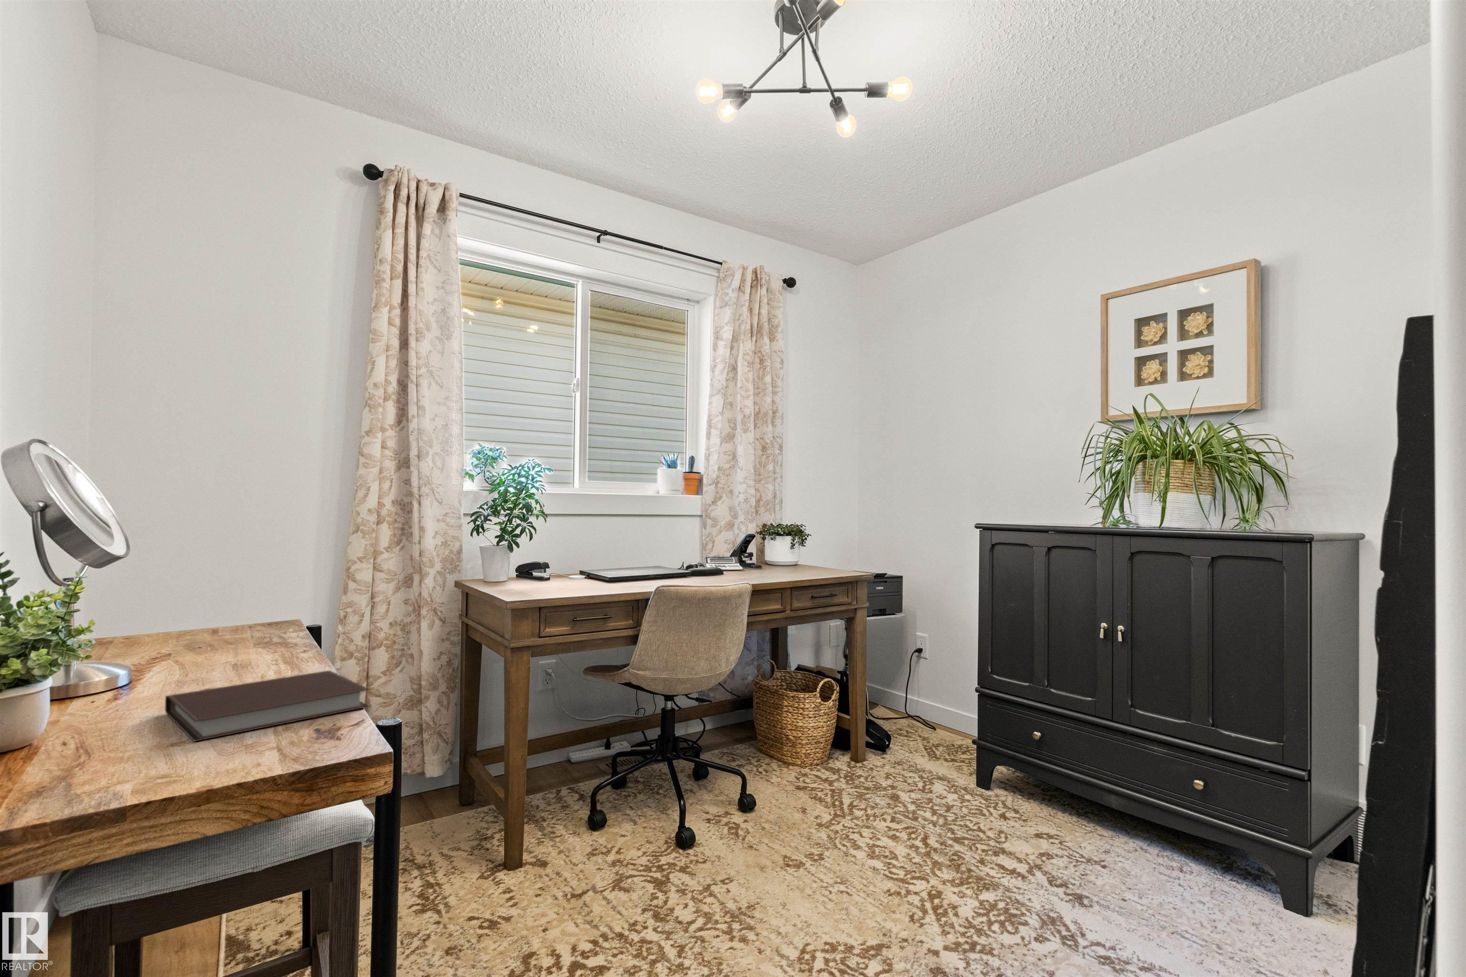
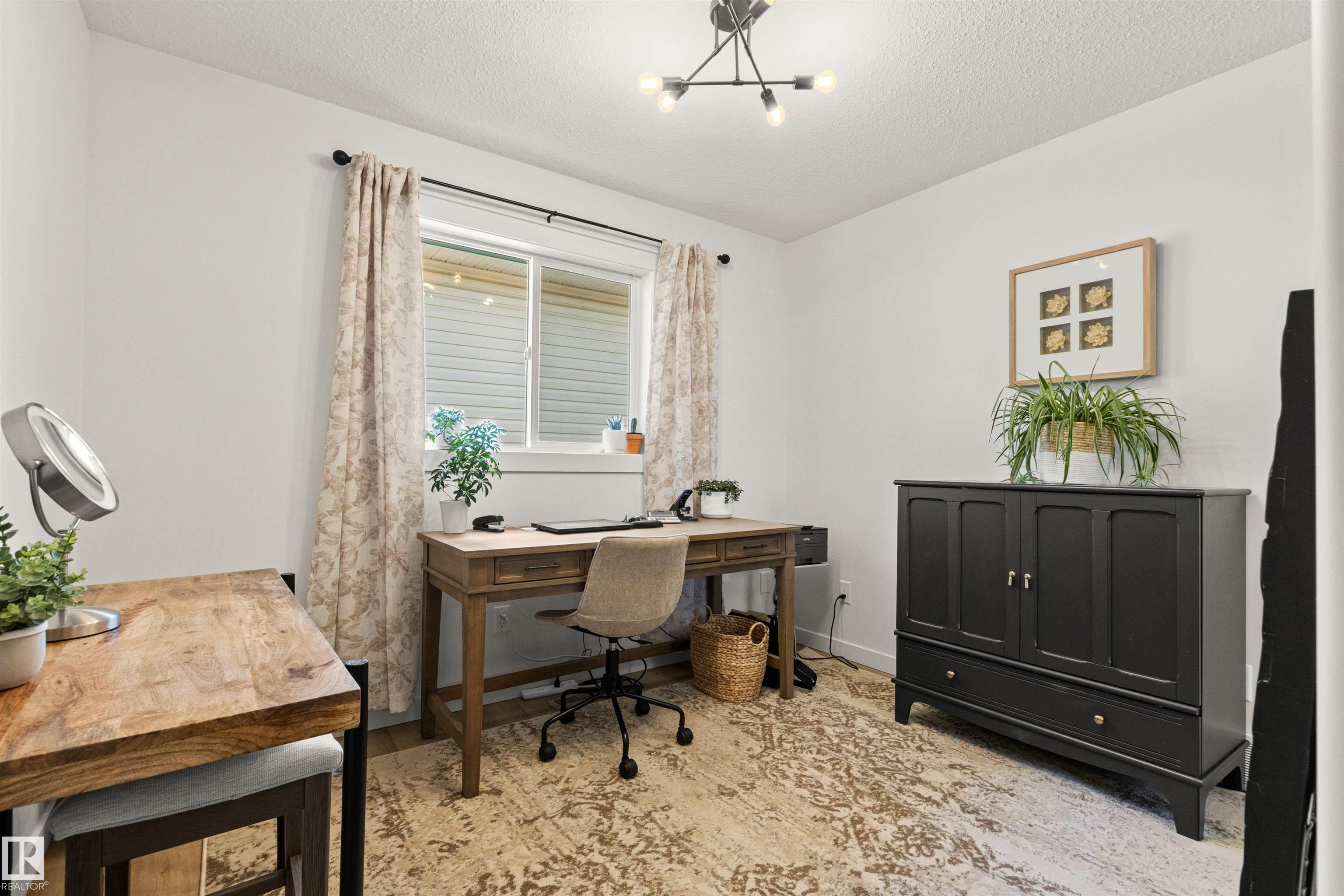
- notebook [165,670,371,741]
